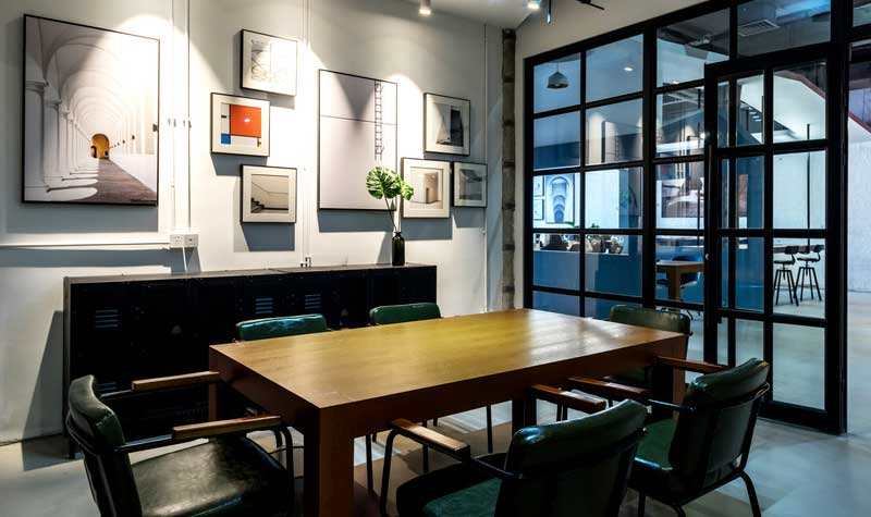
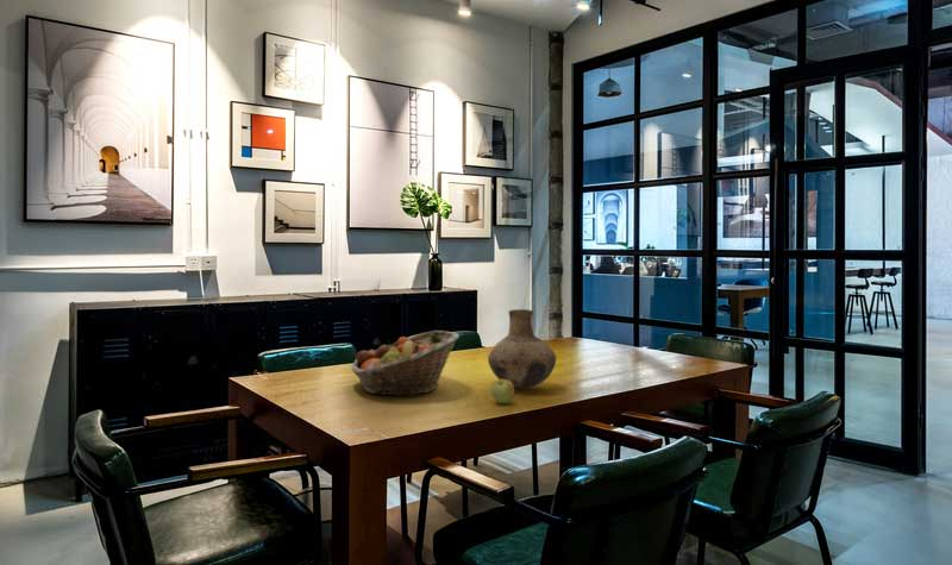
+ apple [490,378,515,404]
+ fruit basket [350,329,461,396]
+ vase [487,308,557,390]
